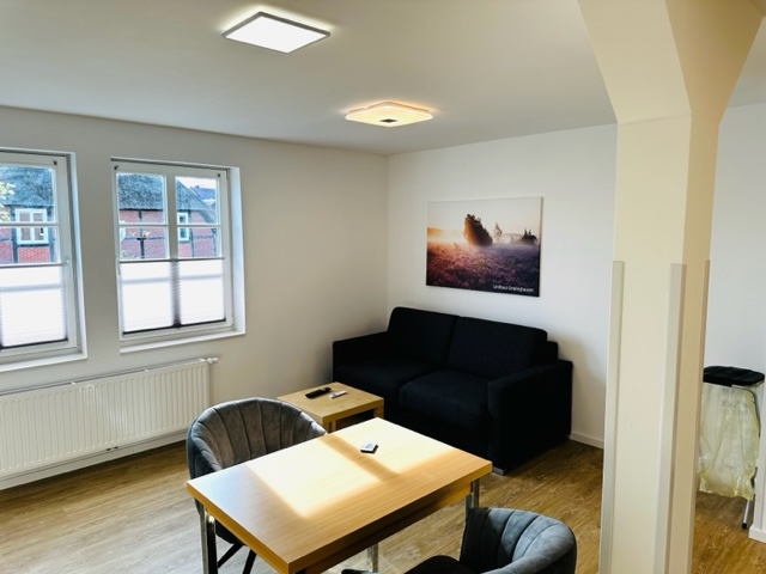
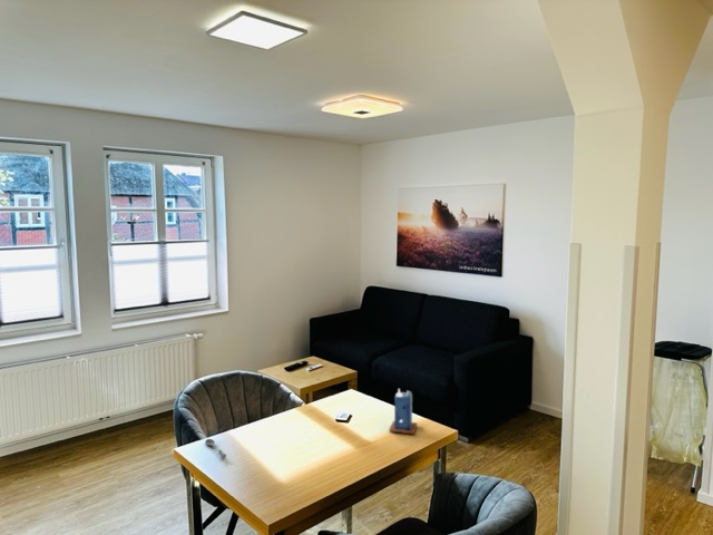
+ candle [389,388,418,436]
+ soupspoon [204,438,227,460]
